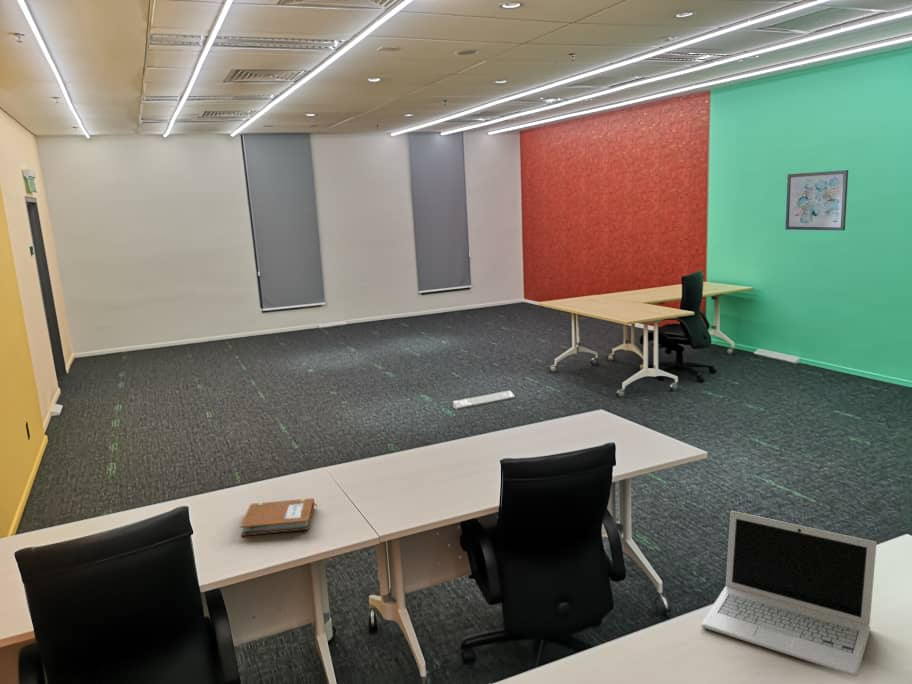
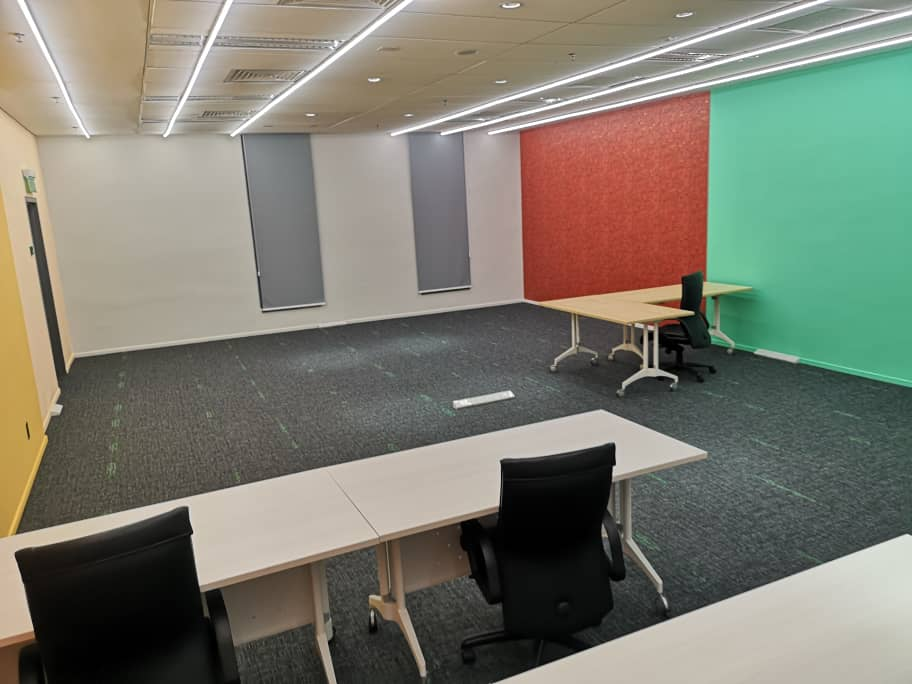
- laptop [700,510,878,677]
- notebook [239,497,318,537]
- wall art [785,169,849,231]
